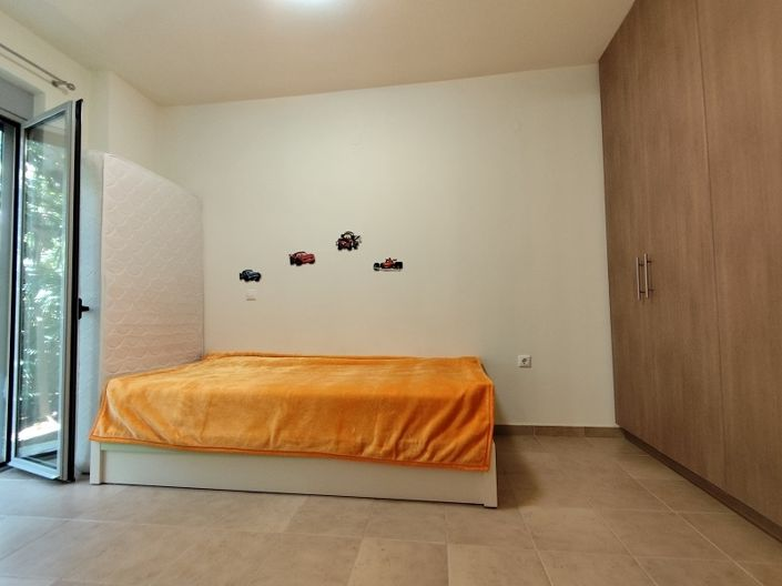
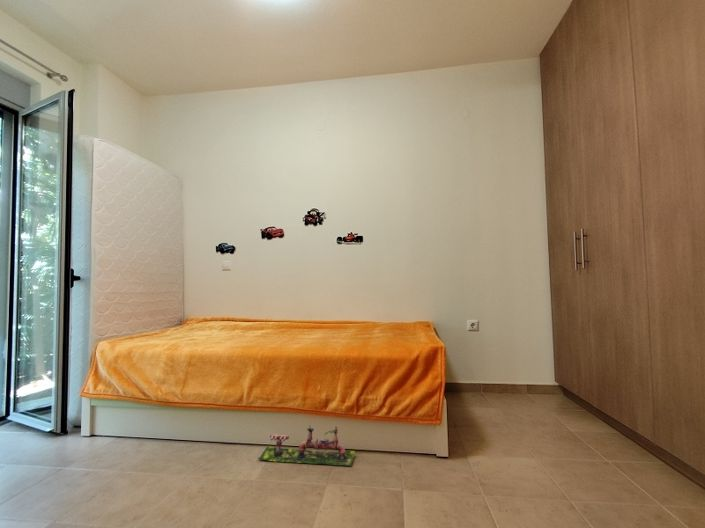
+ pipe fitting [257,426,356,467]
